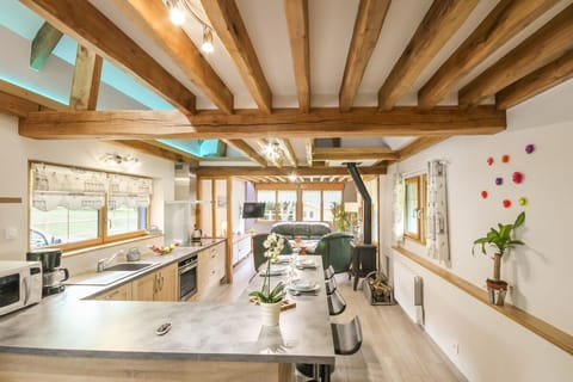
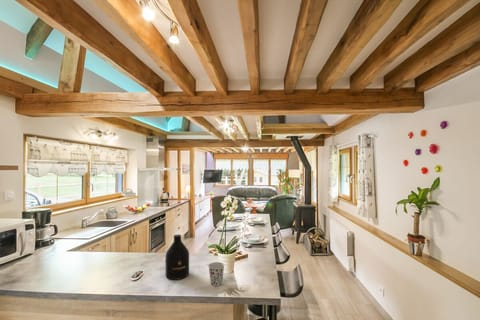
+ cup [207,261,225,287]
+ bottle [165,234,190,281]
